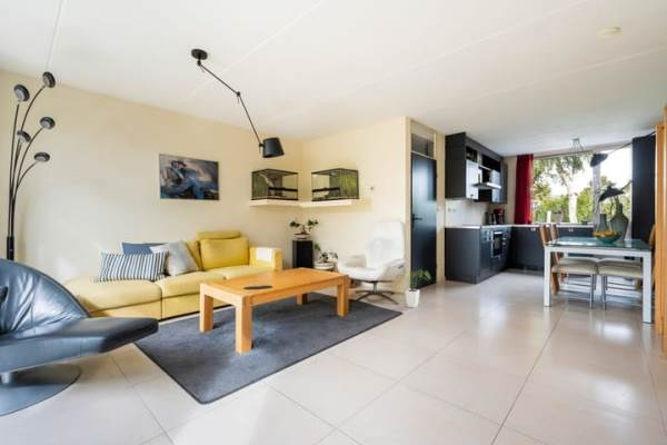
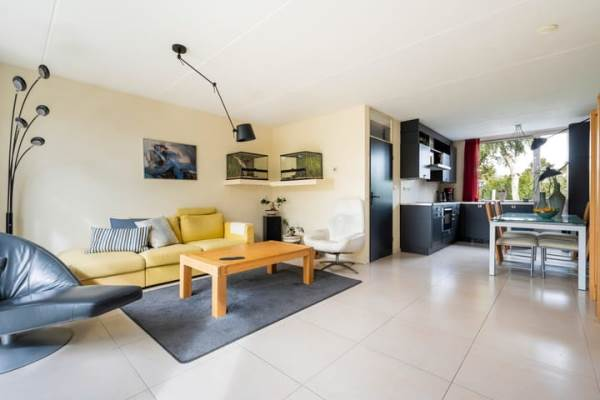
- house plant [395,264,431,308]
